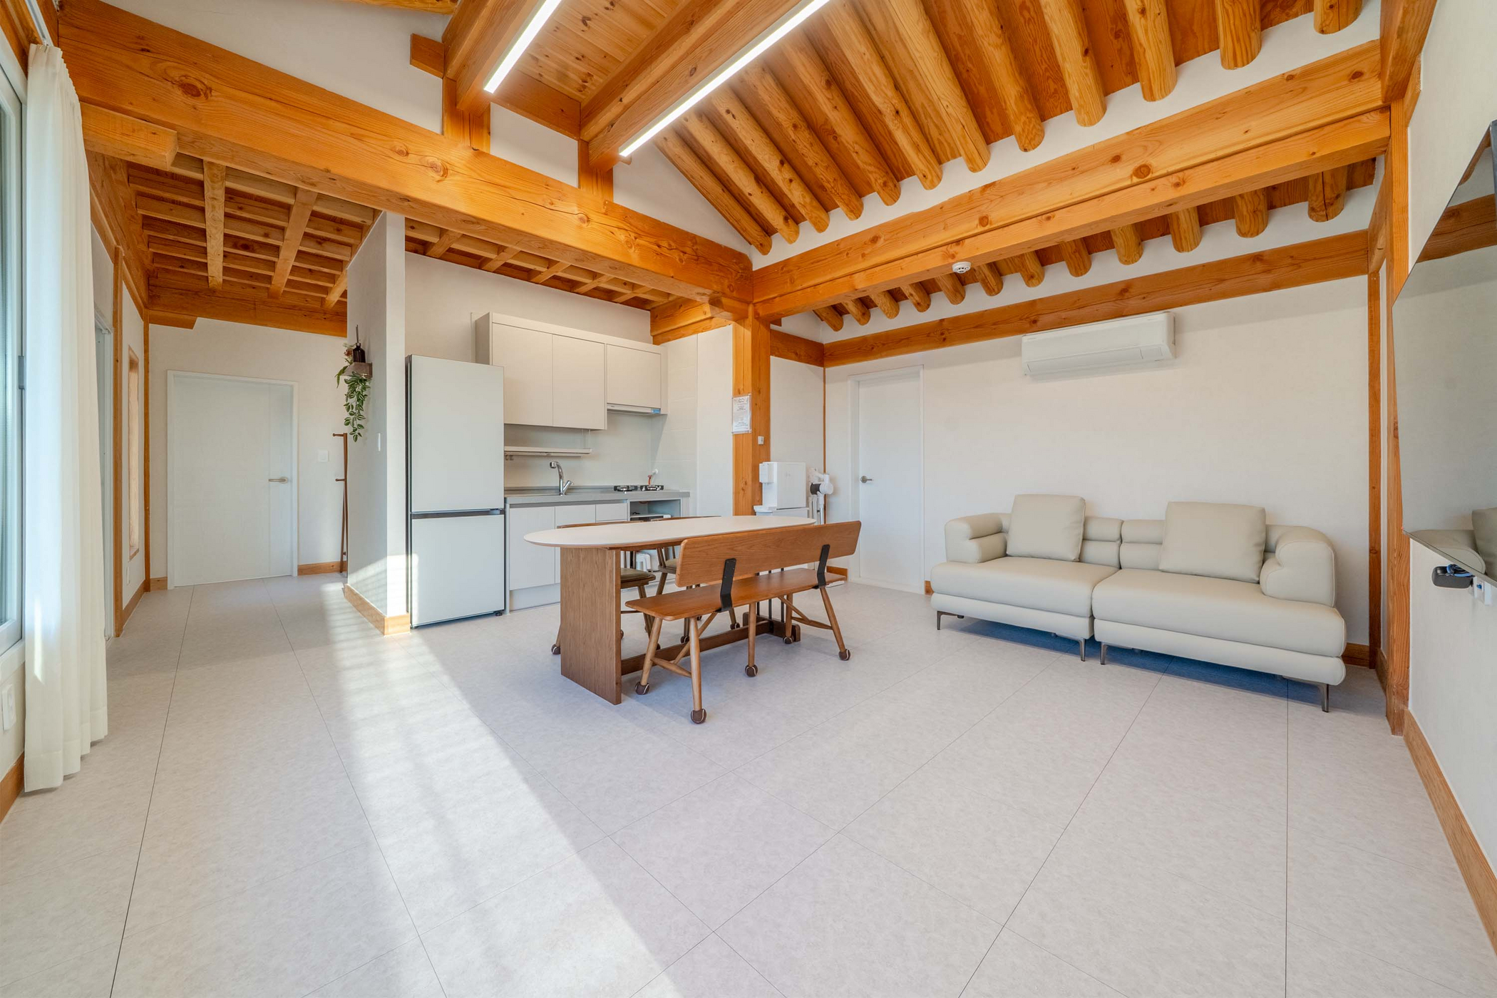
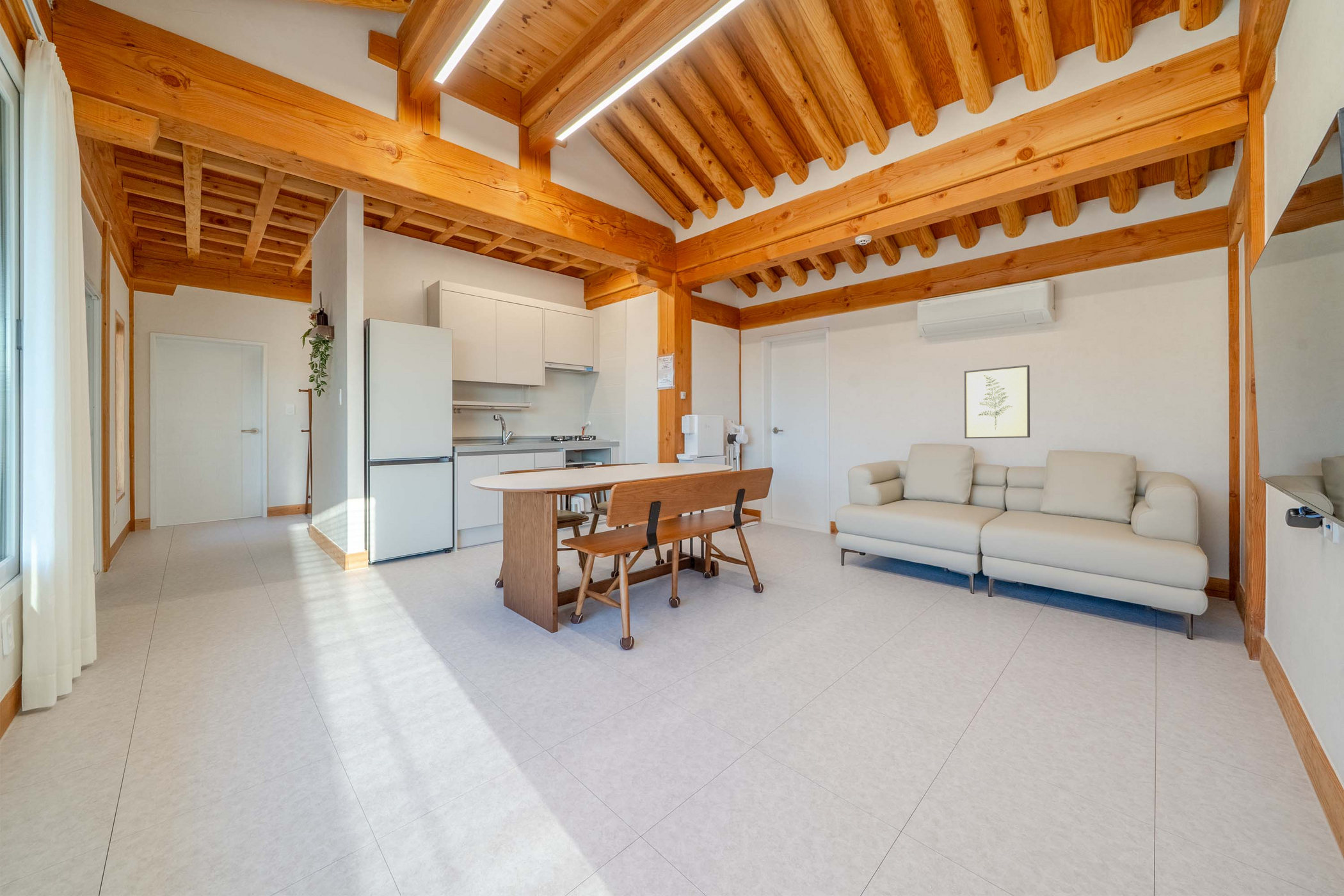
+ wall art [964,364,1030,439]
